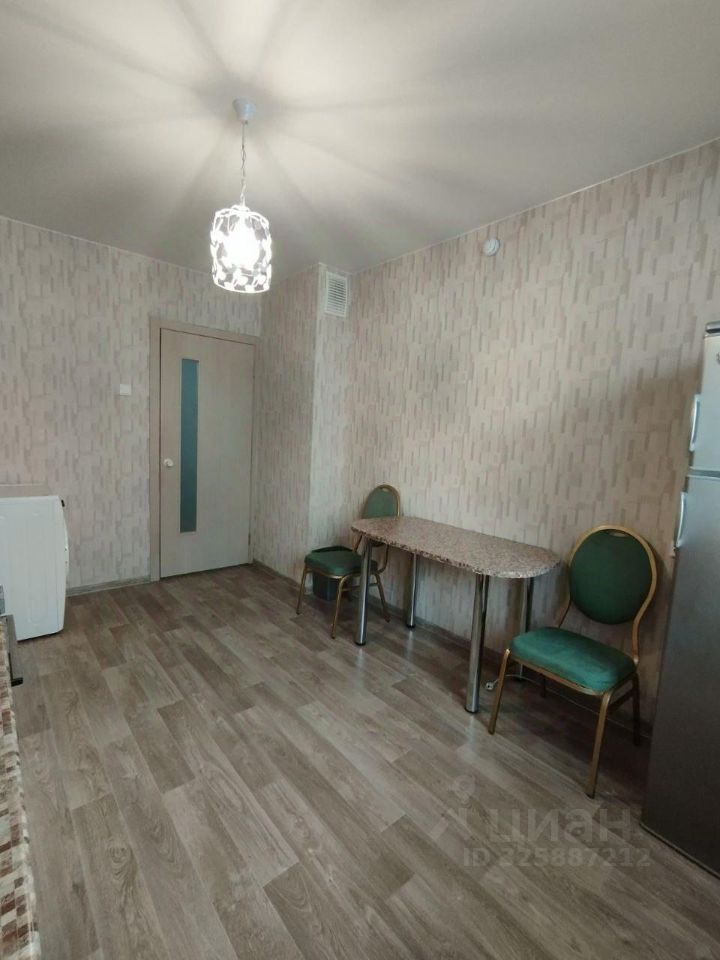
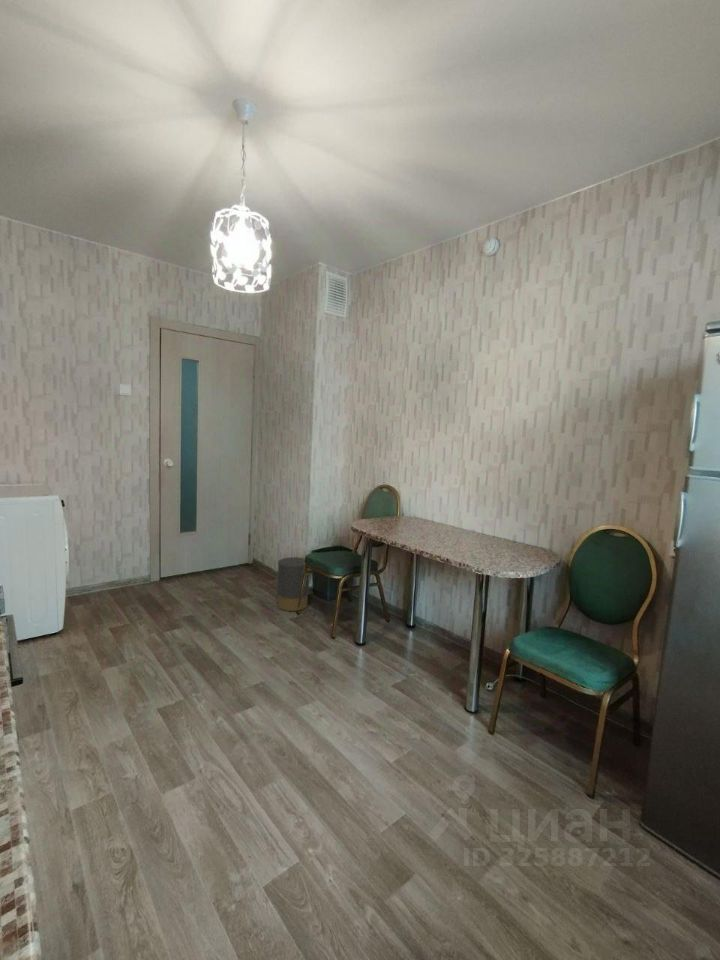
+ trash can [276,556,311,612]
